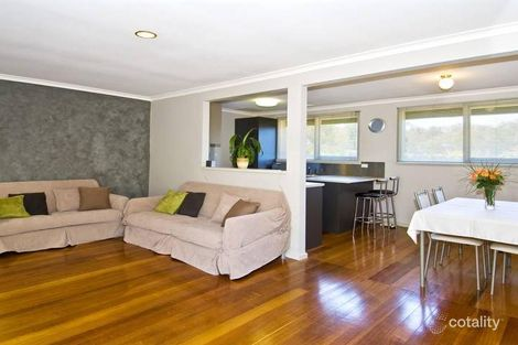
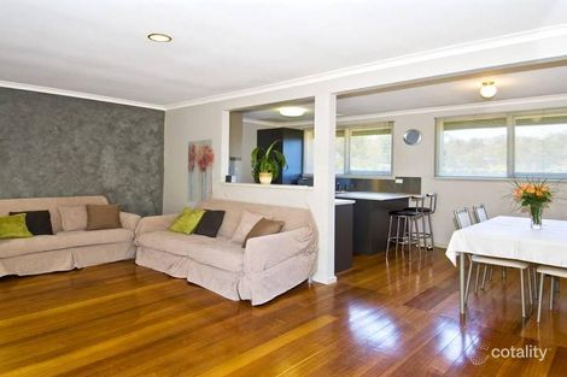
+ wall art [186,137,216,204]
